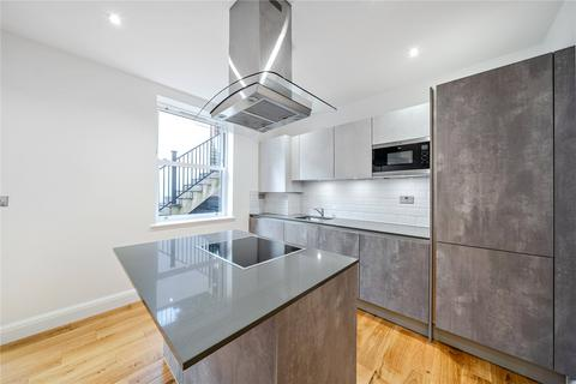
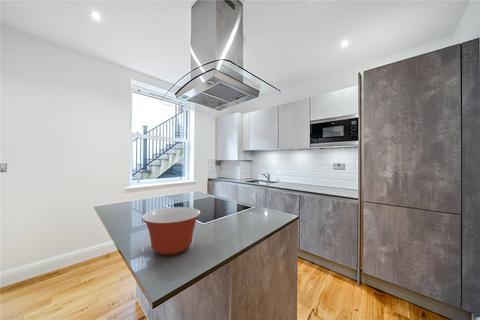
+ mixing bowl [141,206,201,256]
